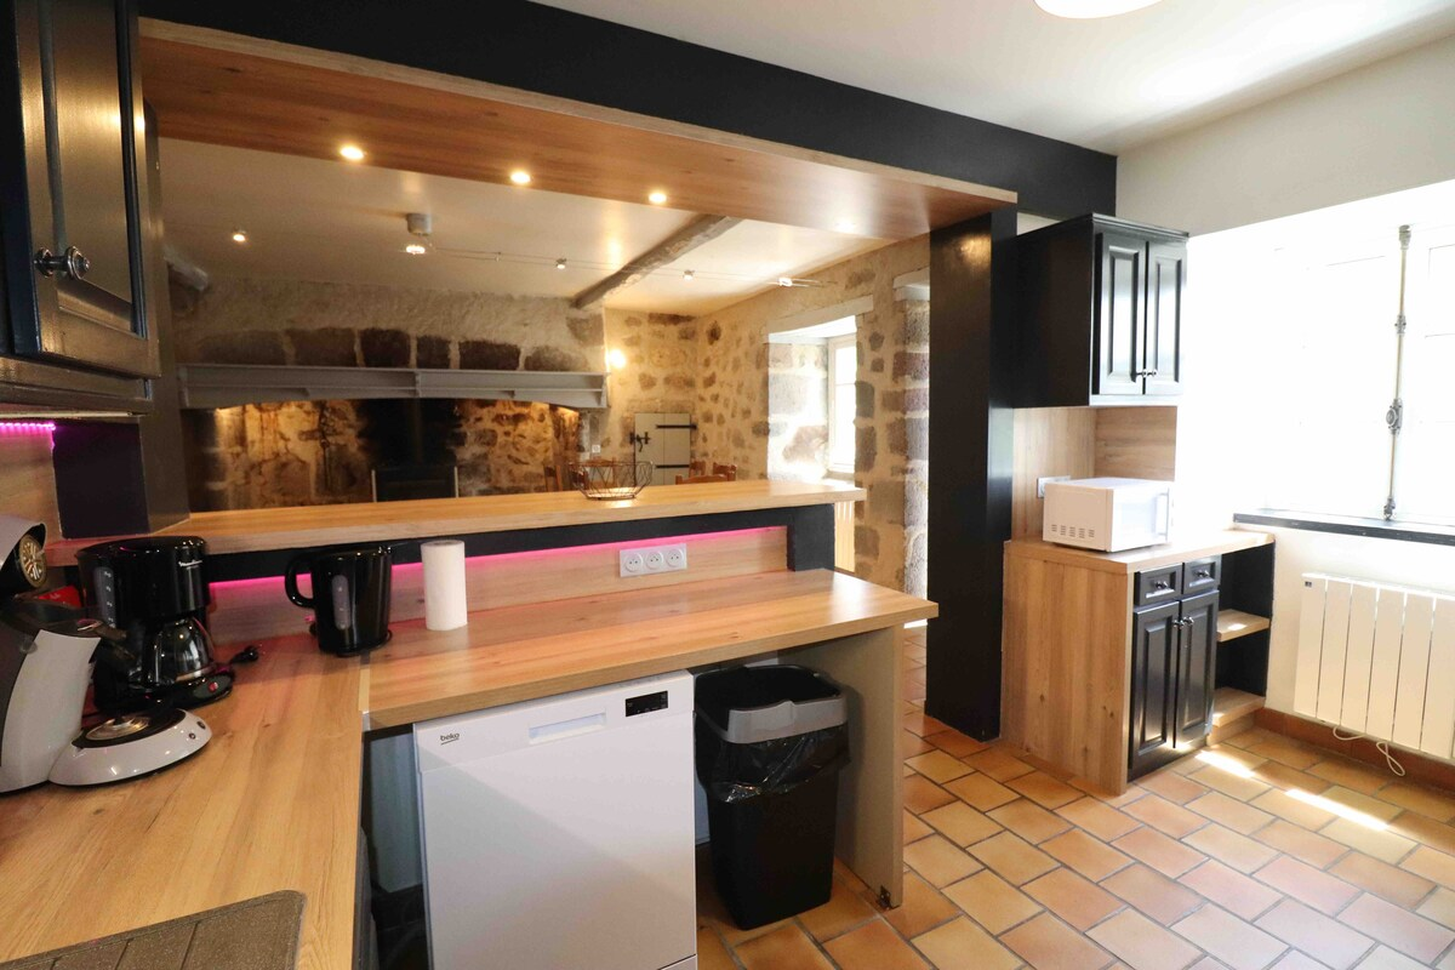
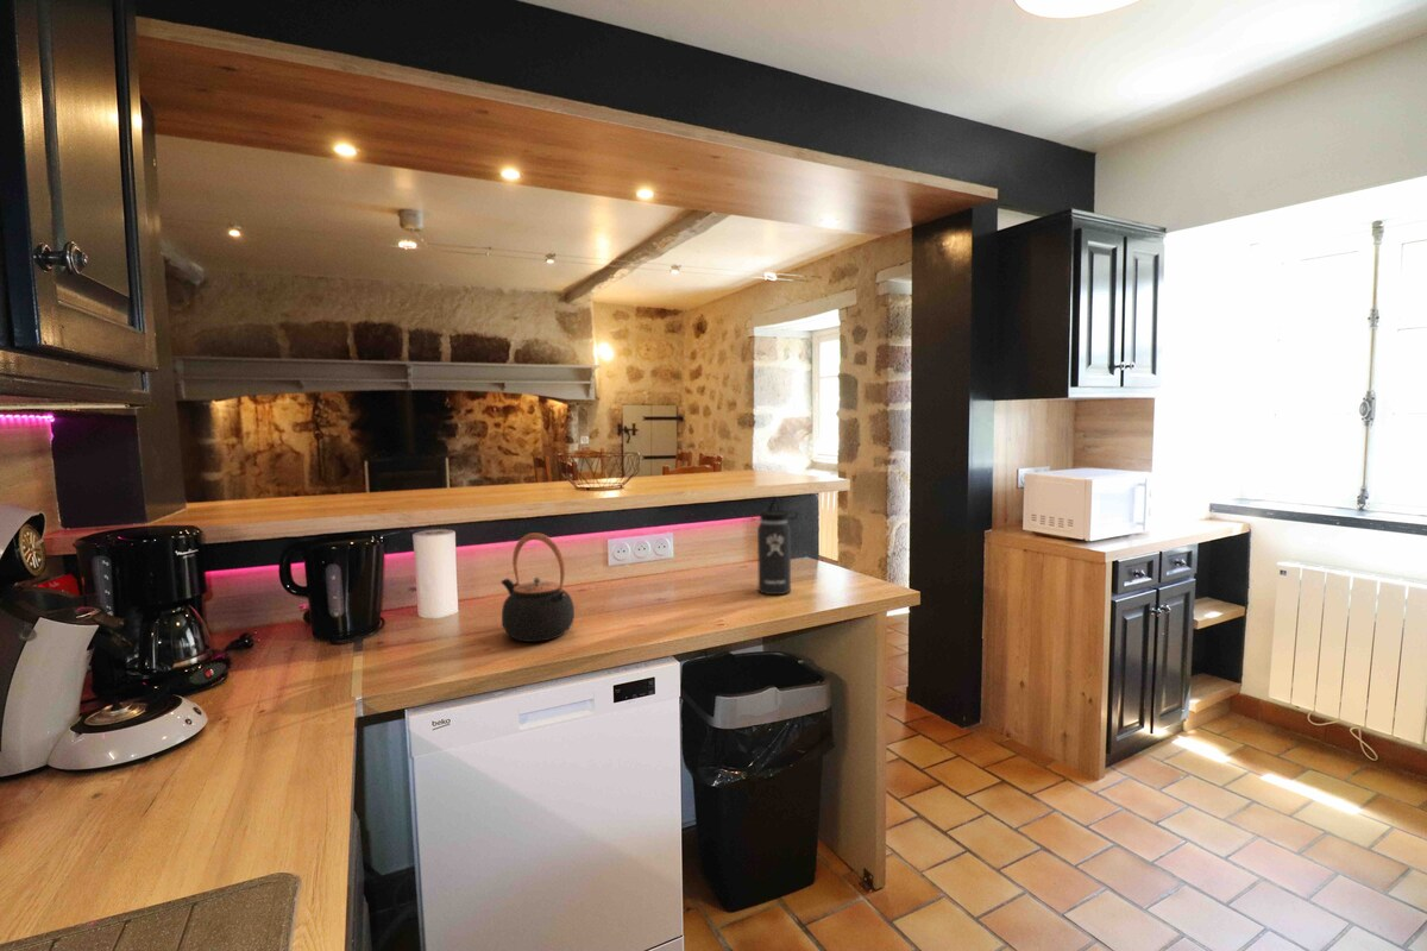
+ teapot [499,531,576,643]
+ thermos bottle [756,496,799,596]
